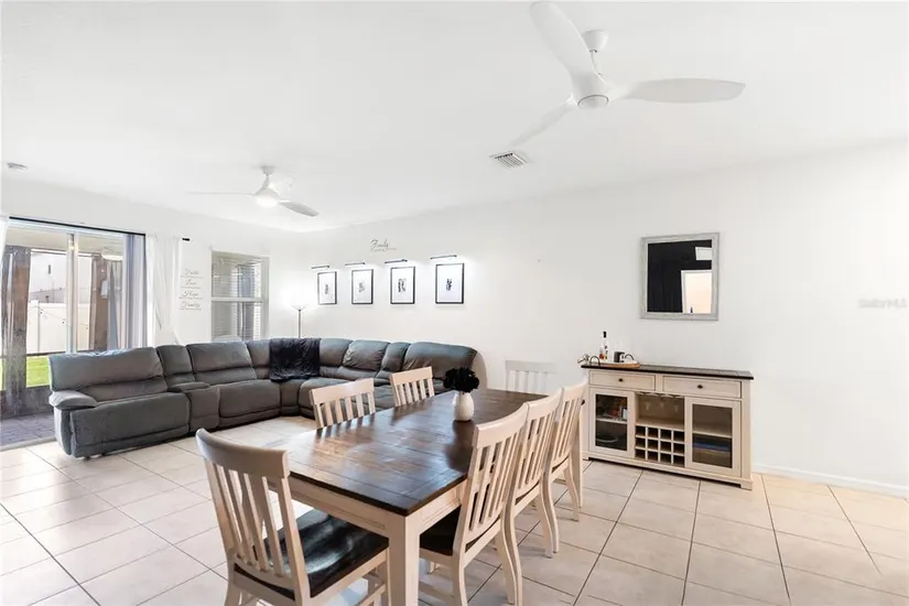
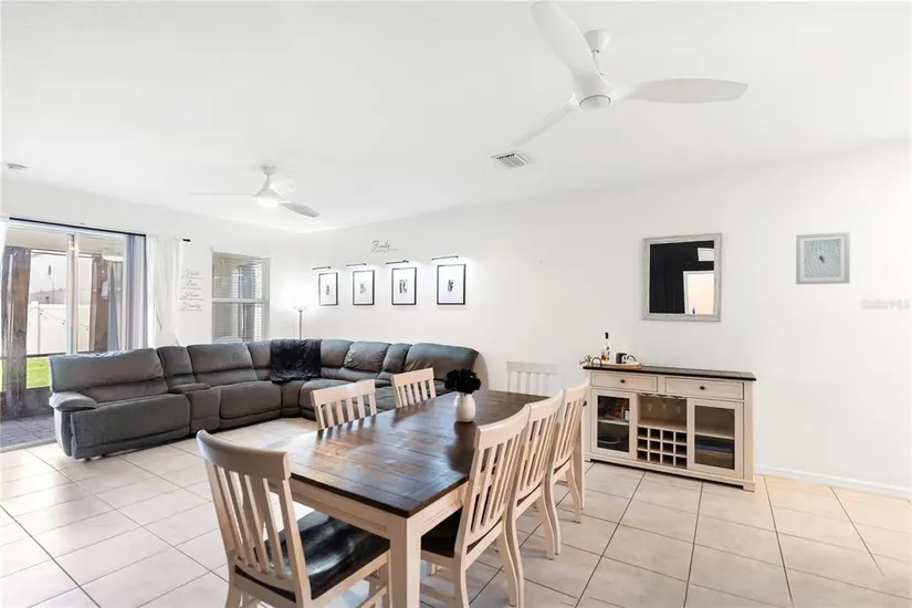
+ wall art [795,231,851,285]
